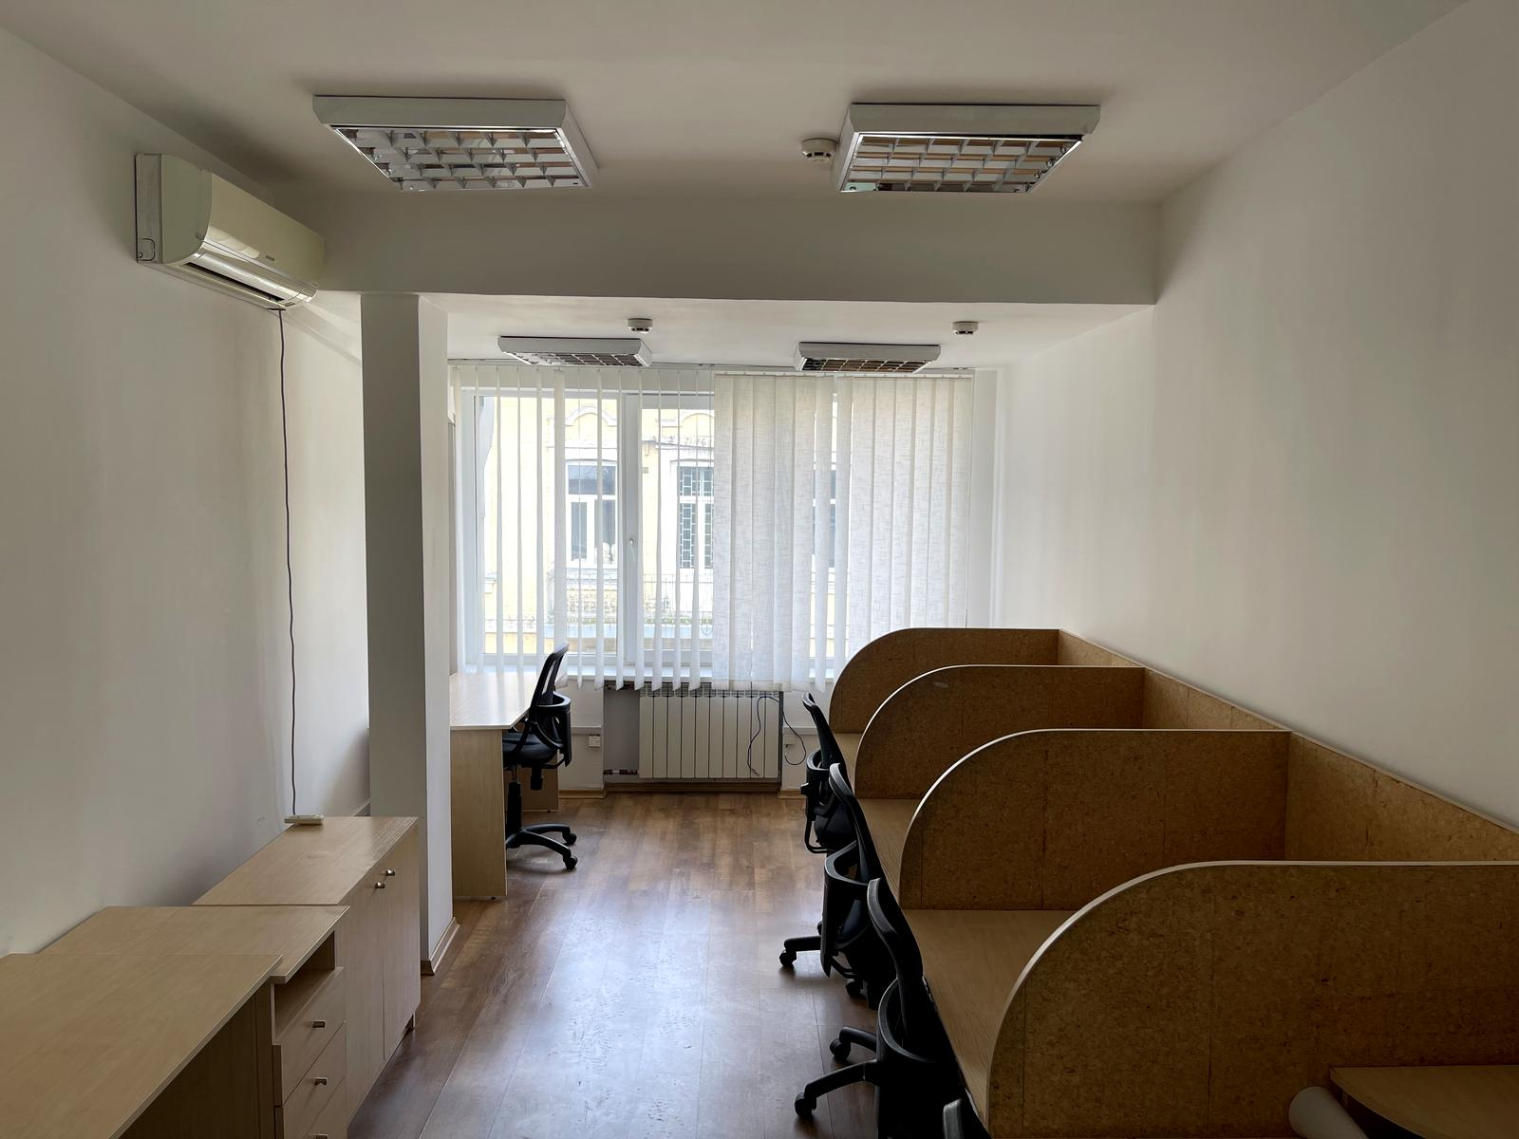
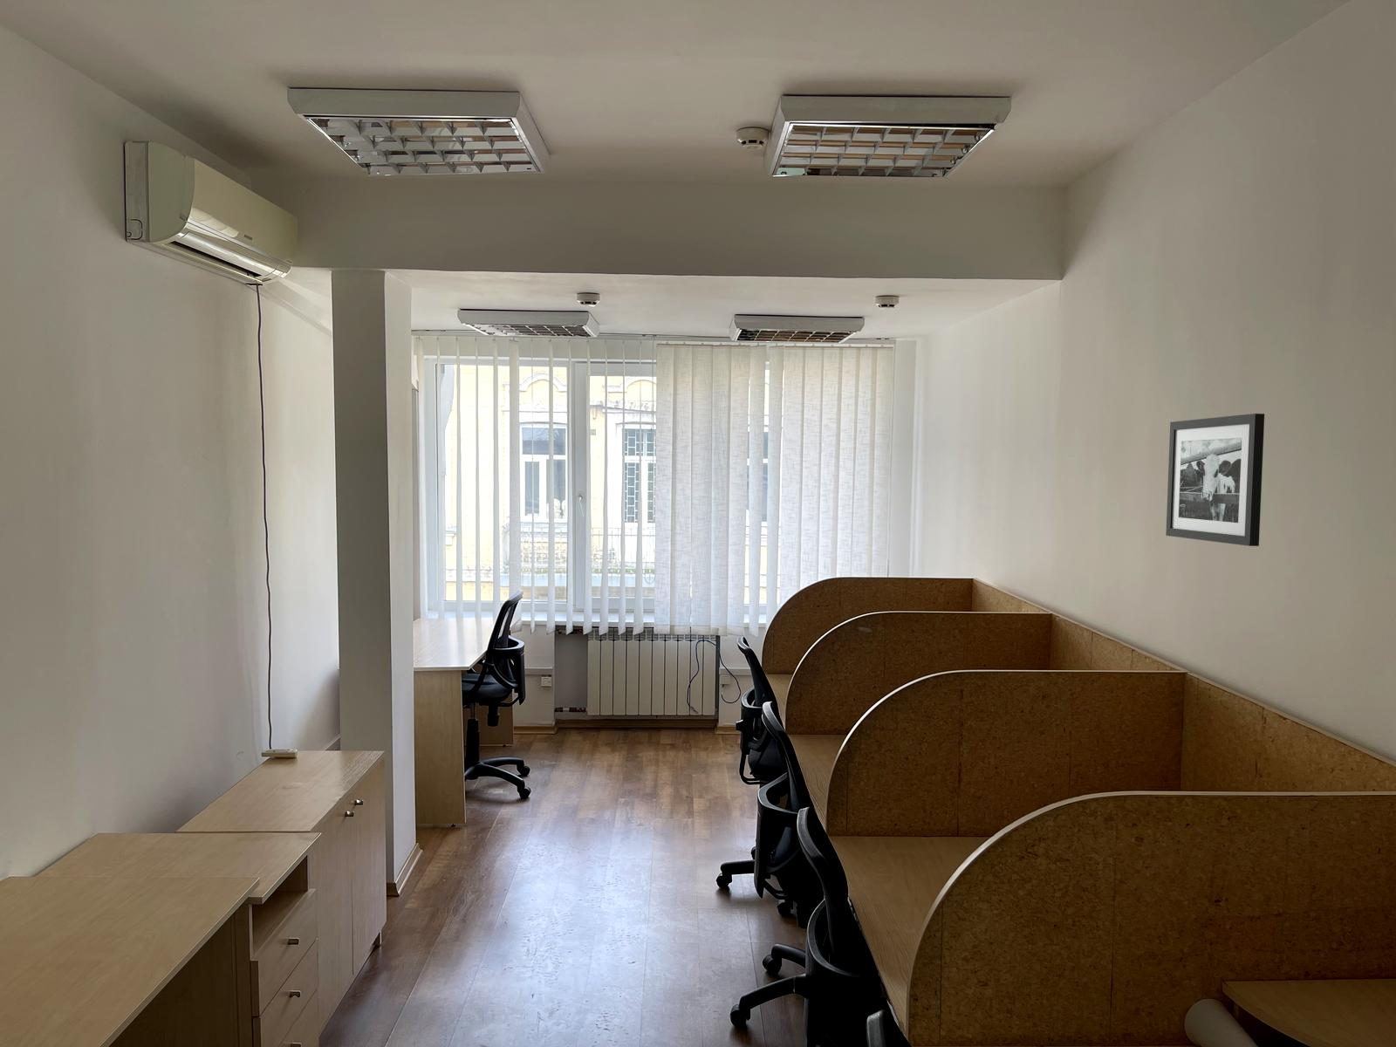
+ picture frame [1165,412,1265,547]
